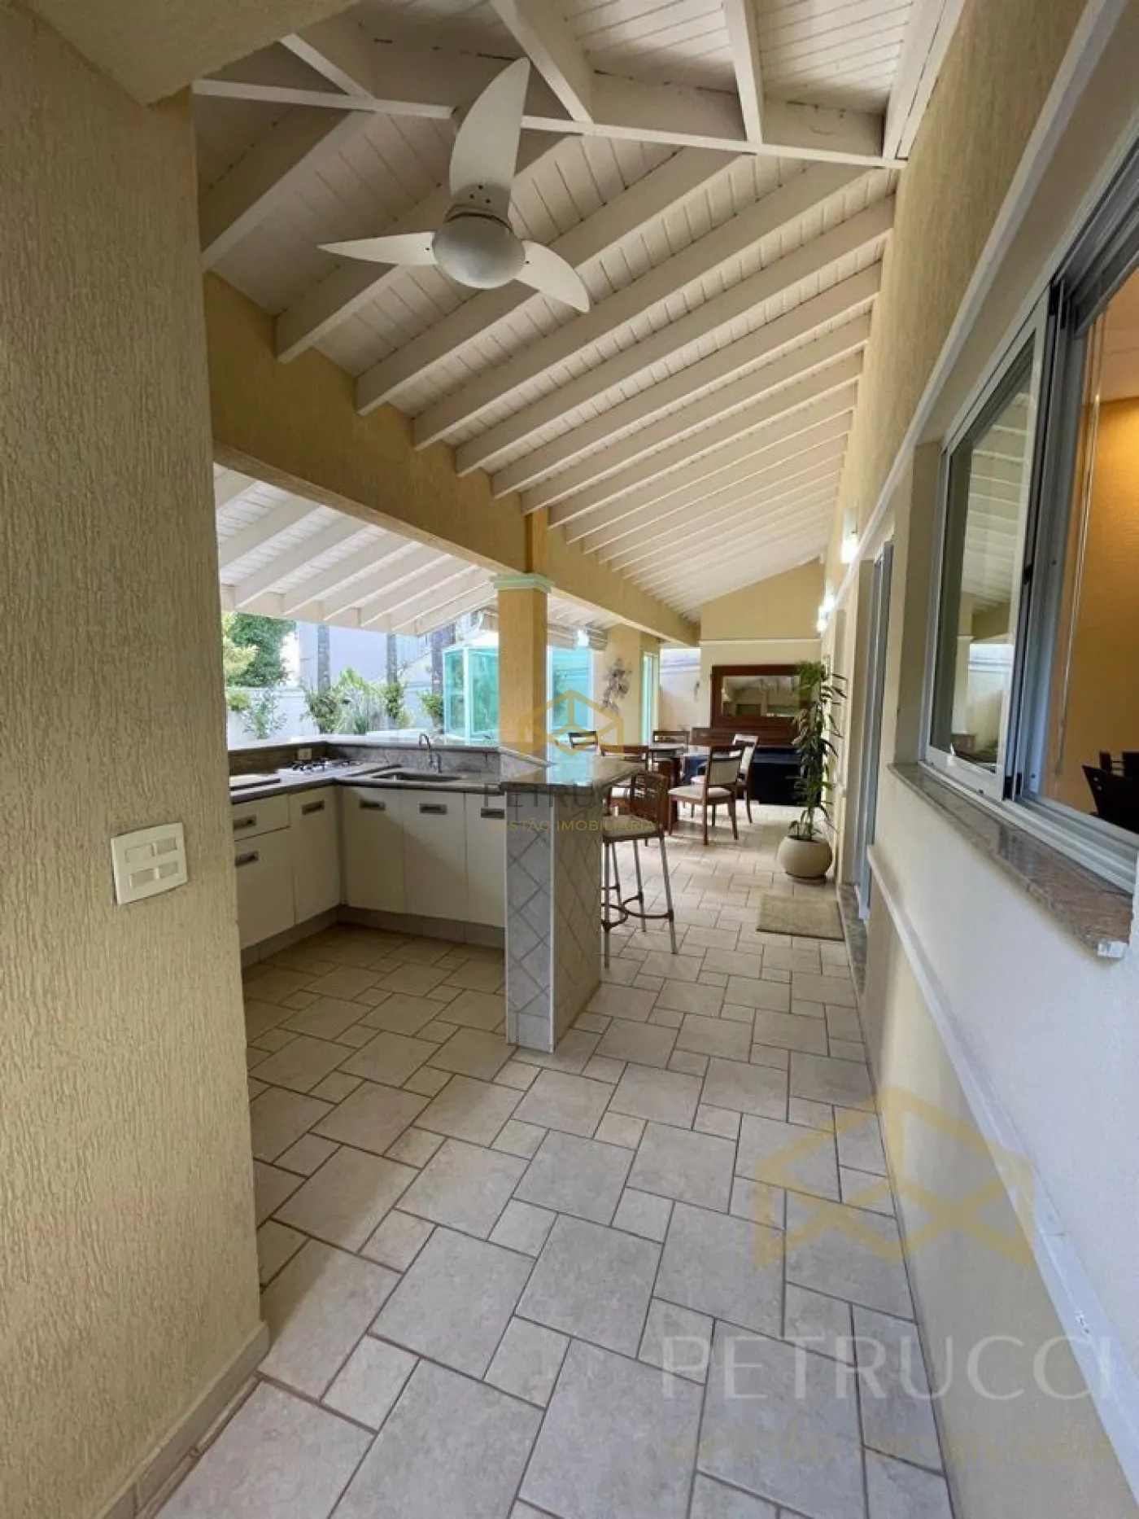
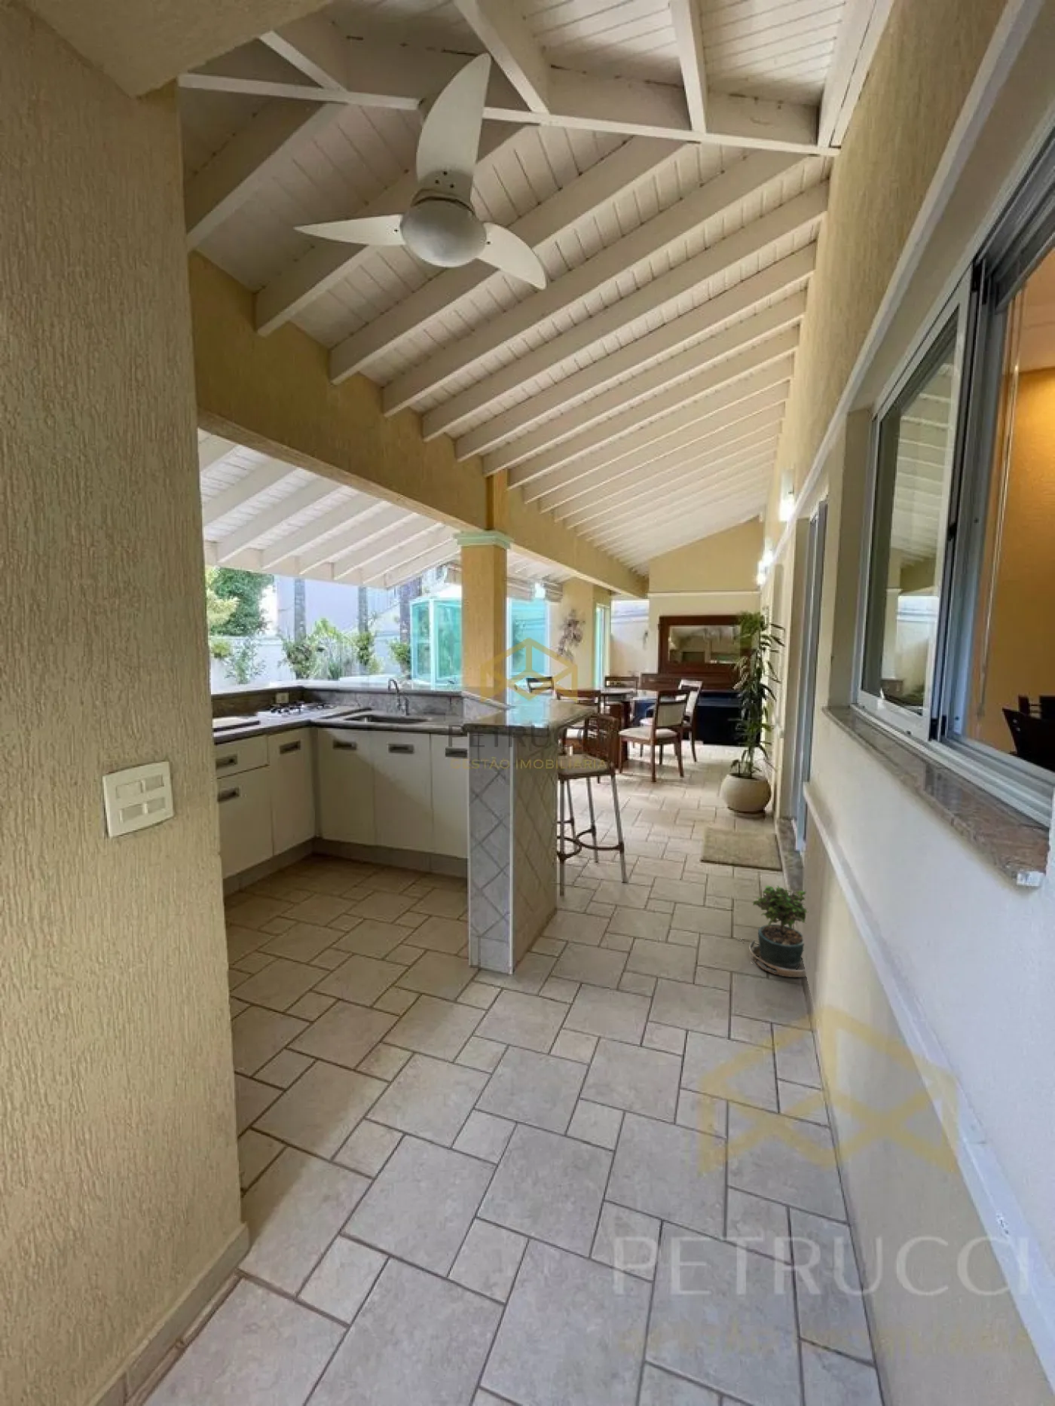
+ potted plant [737,884,808,978]
